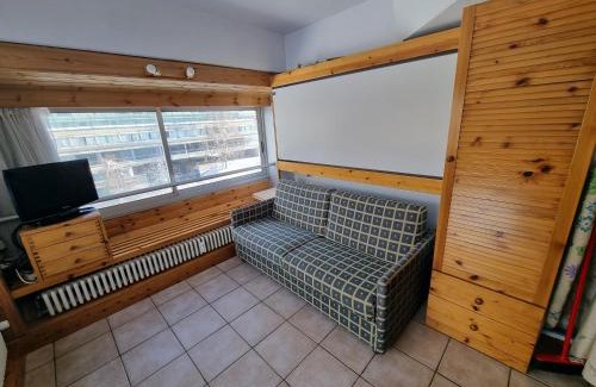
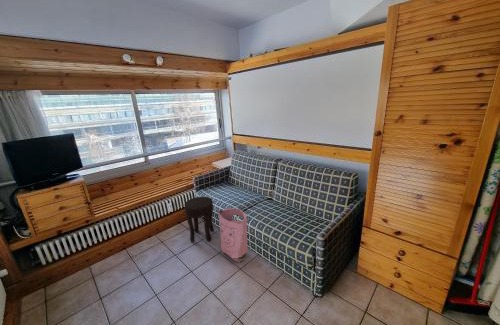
+ bag [217,207,249,264]
+ side table [184,196,215,243]
